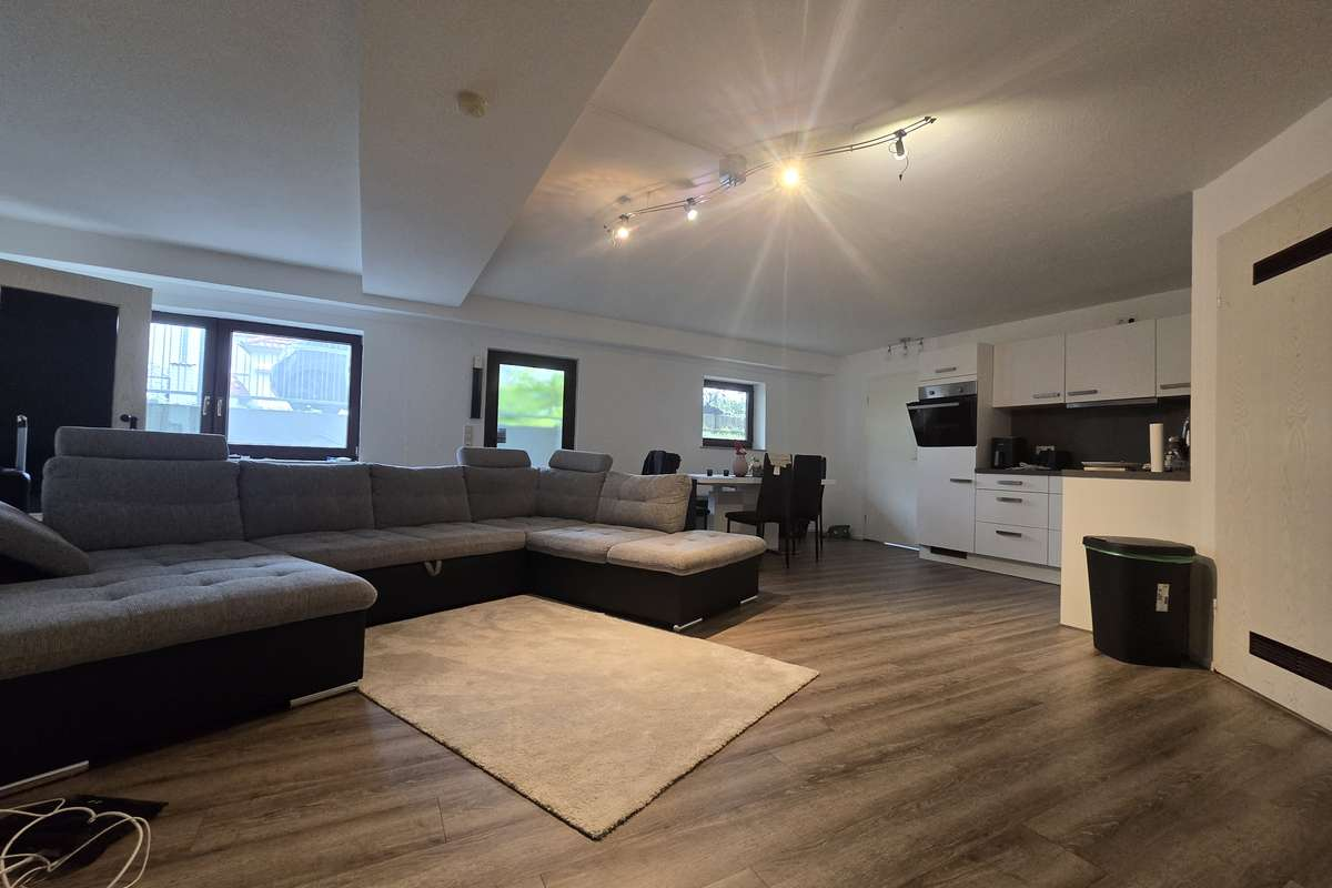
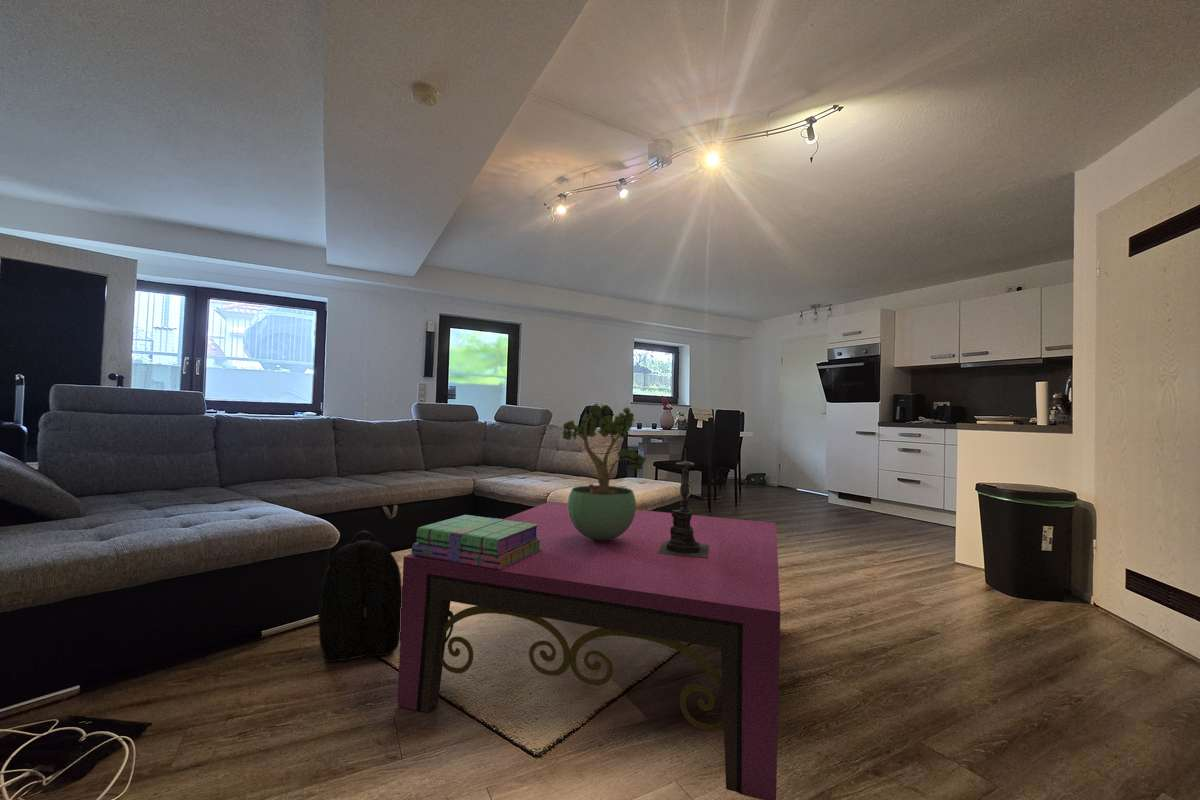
+ potted plant [561,402,647,541]
+ coffee table [396,501,781,800]
+ candle holder [658,447,709,558]
+ stack of books [411,514,542,570]
+ backpack [317,529,403,663]
